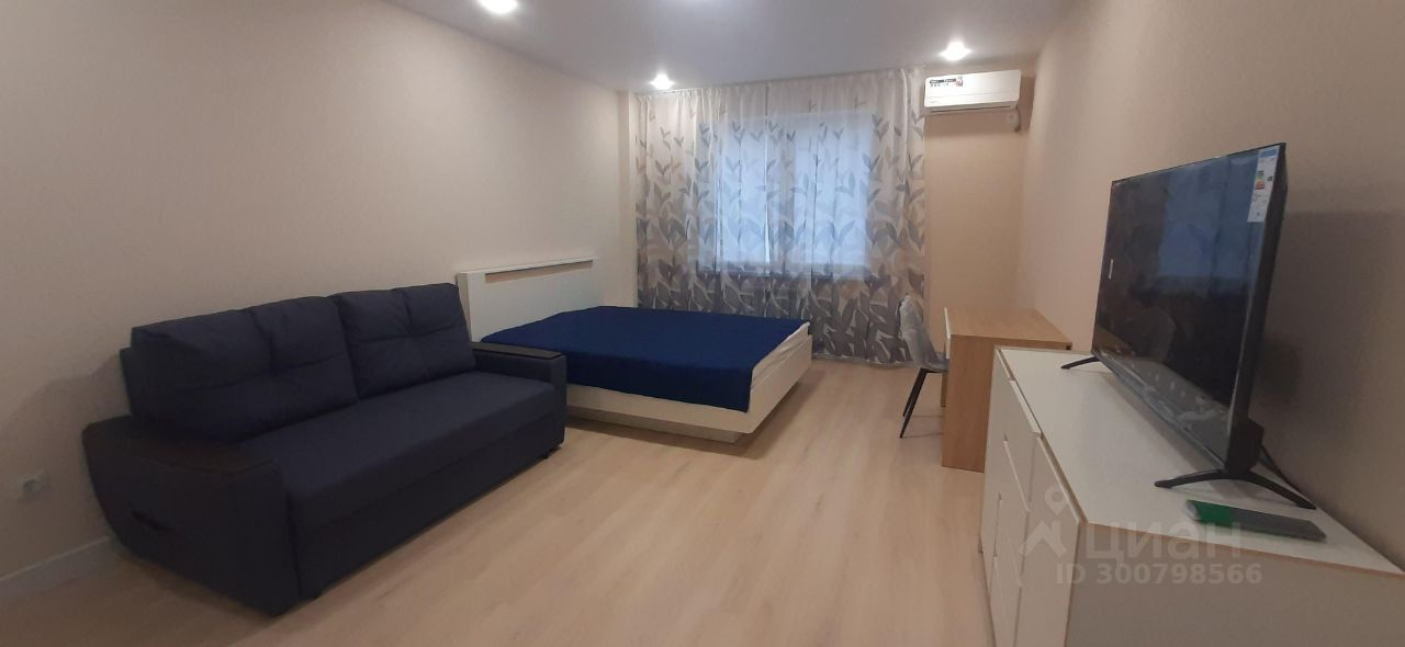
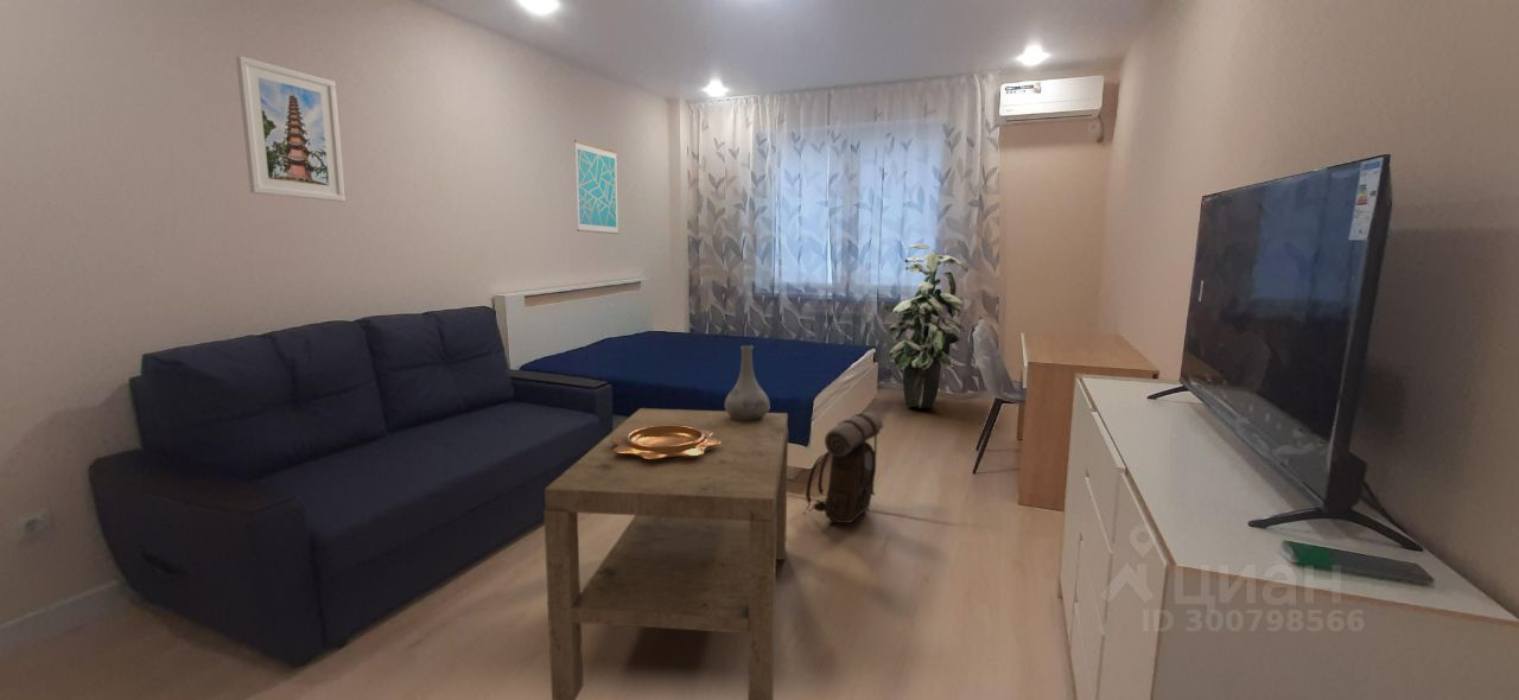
+ decorative bowl [610,425,722,459]
+ backpack [805,412,884,524]
+ vase [724,344,771,421]
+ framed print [235,55,347,203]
+ indoor plant [882,243,970,409]
+ coffee table [542,407,789,700]
+ wall art [573,139,619,235]
